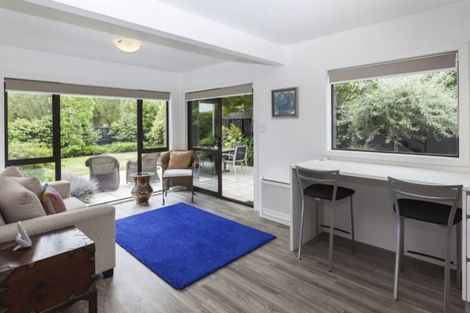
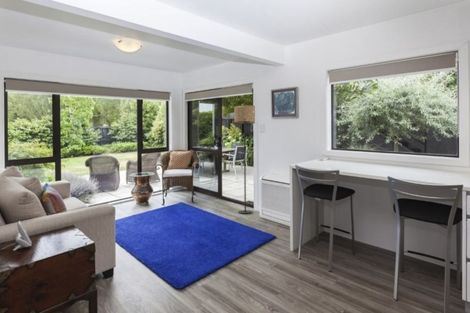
+ floor lamp [233,104,256,214]
